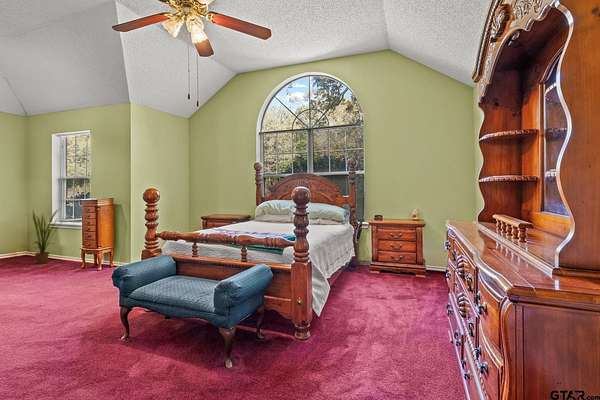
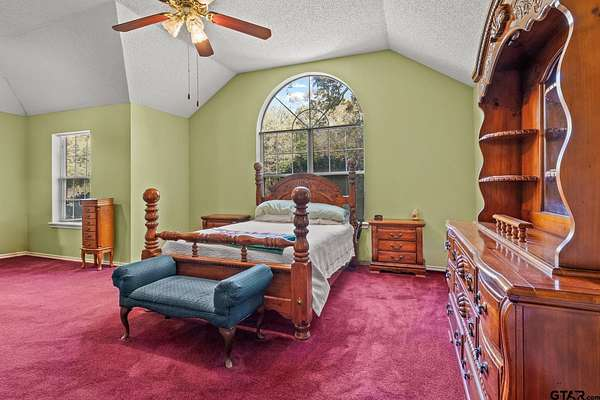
- house plant [29,208,66,265]
